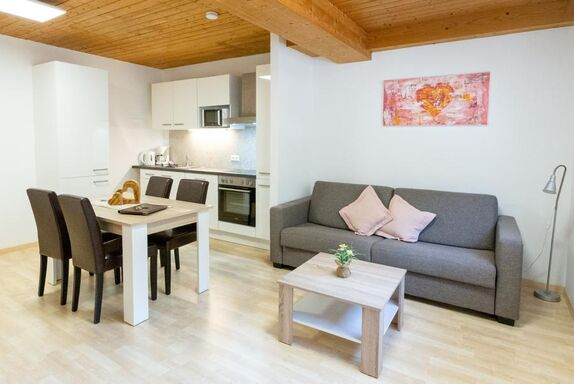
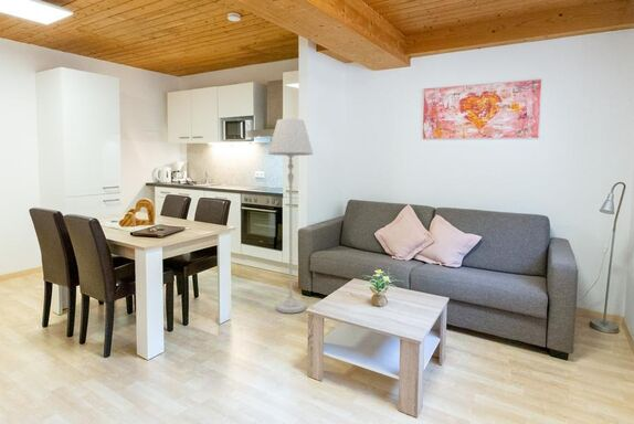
+ floor lamp [267,117,315,315]
